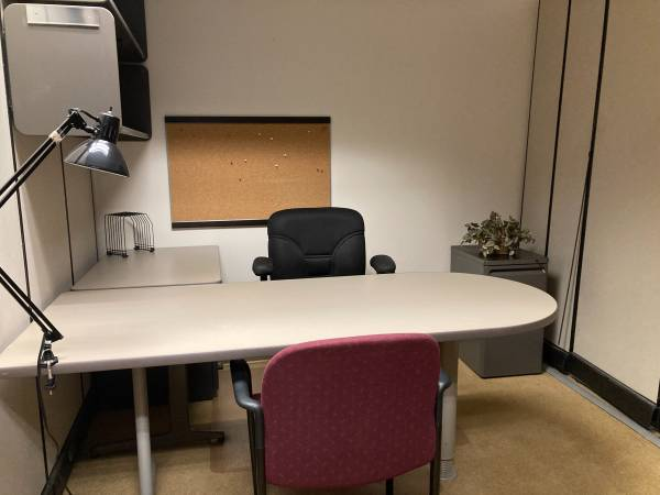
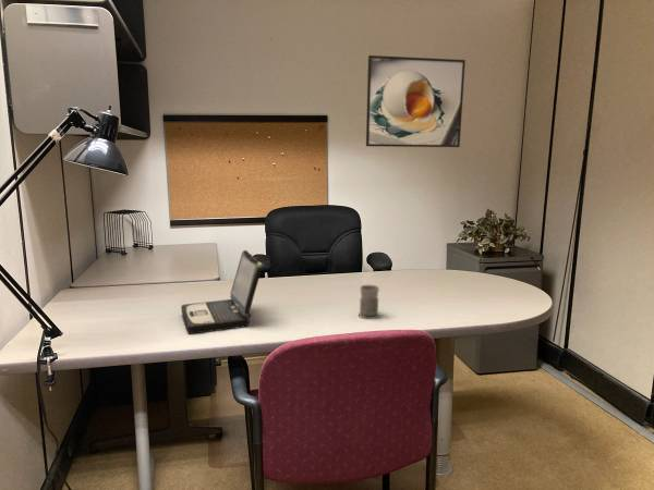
+ laptop [180,249,264,335]
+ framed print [365,54,467,148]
+ mug [358,284,380,320]
